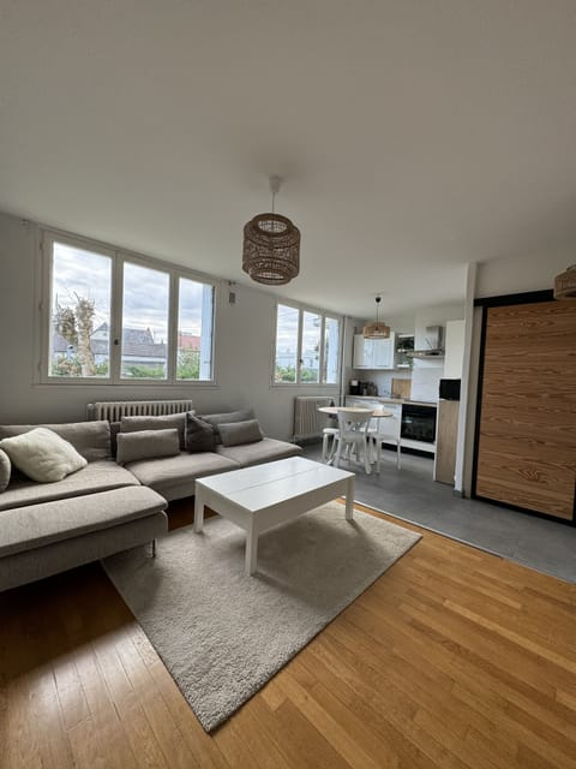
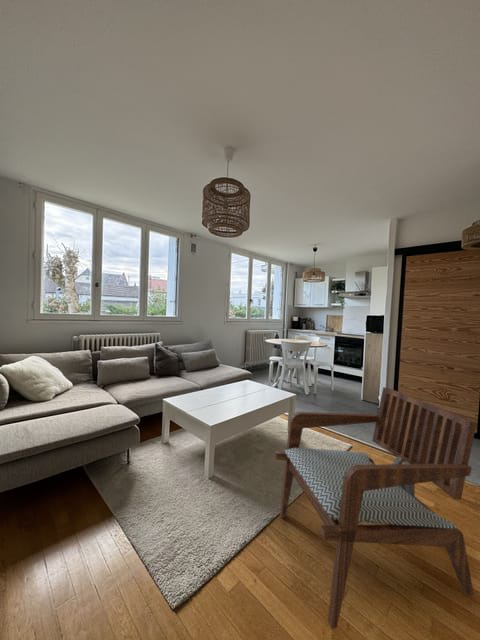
+ armchair [273,386,477,630]
